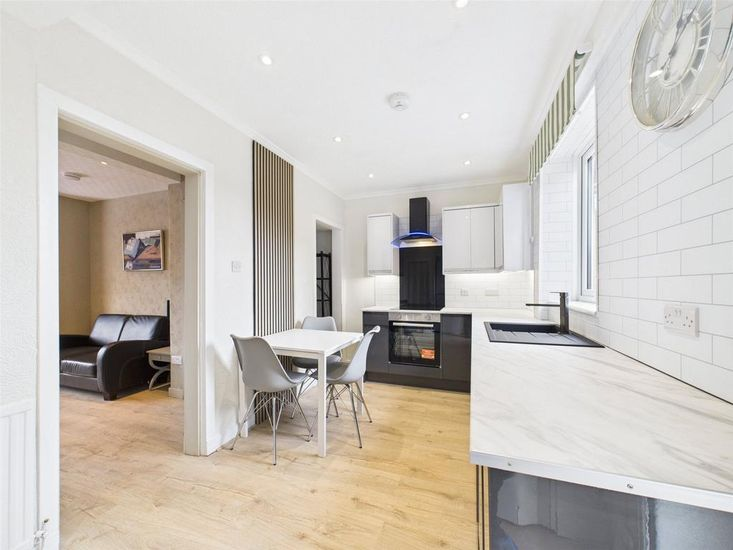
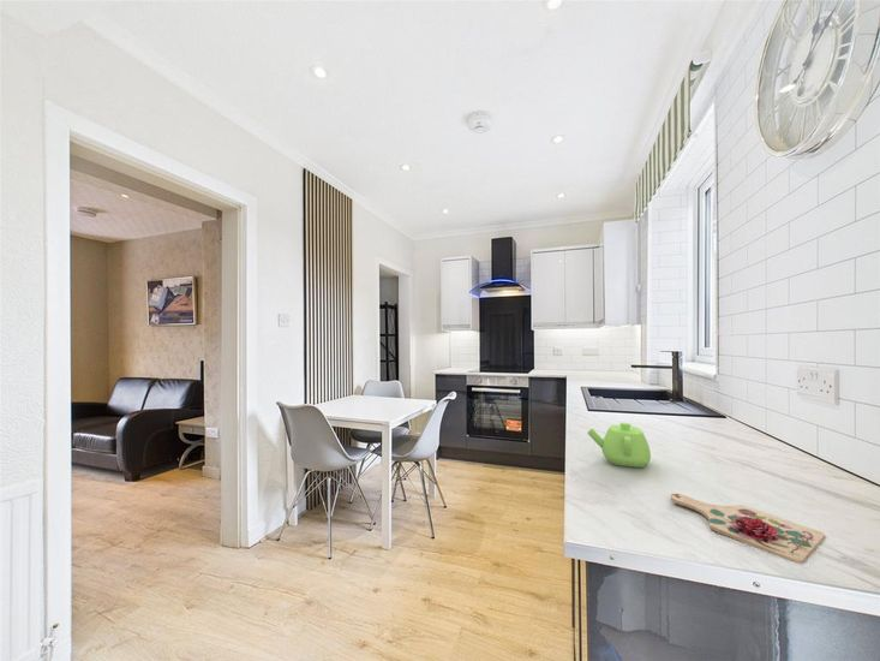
+ teapot [586,422,652,469]
+ cutting board [670,493,826,564]
